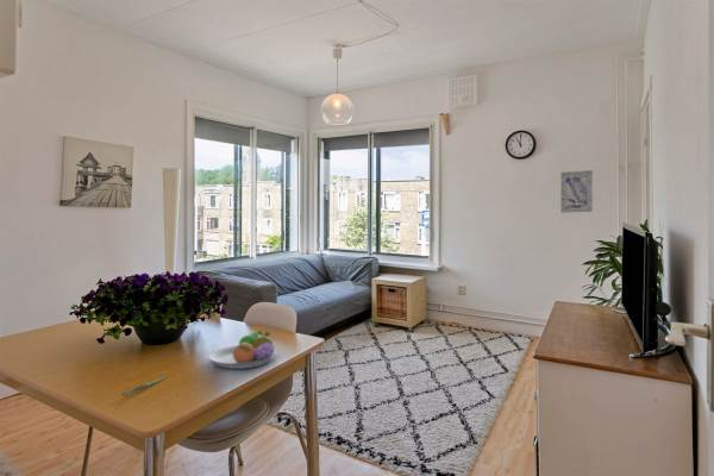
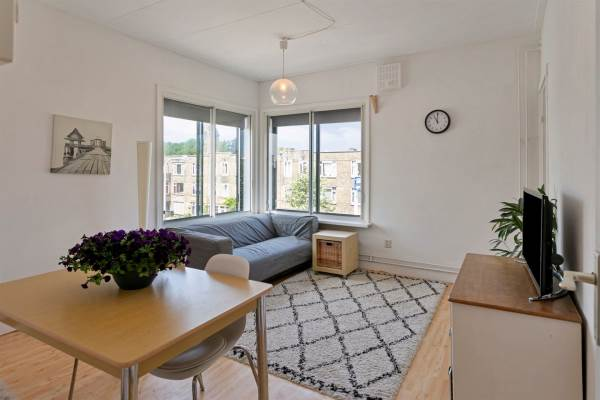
- pen [121,376,168,396]
- wall art [559,169,594,214]
- fruit bowl [207,330,278,370]
